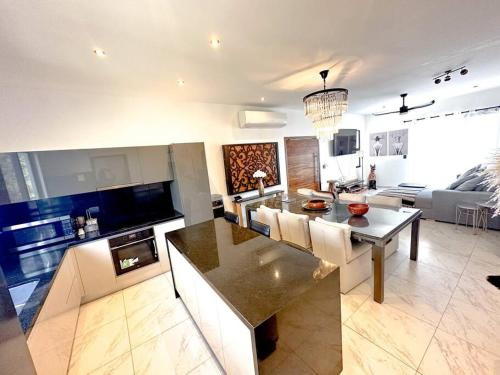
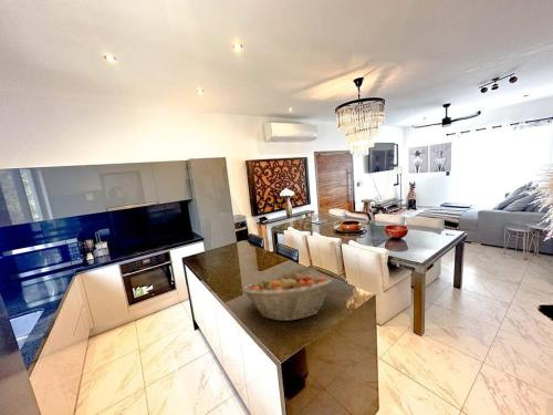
+ fruit basket [241,271,333,322]
